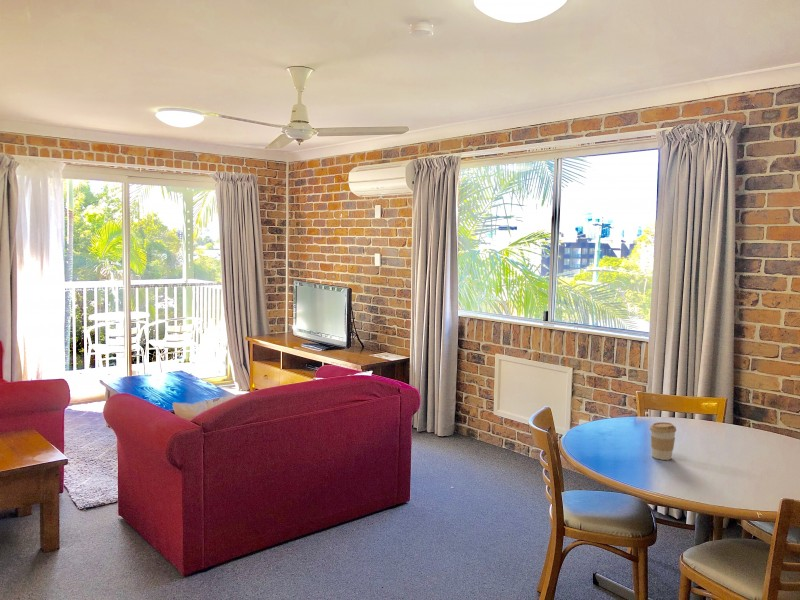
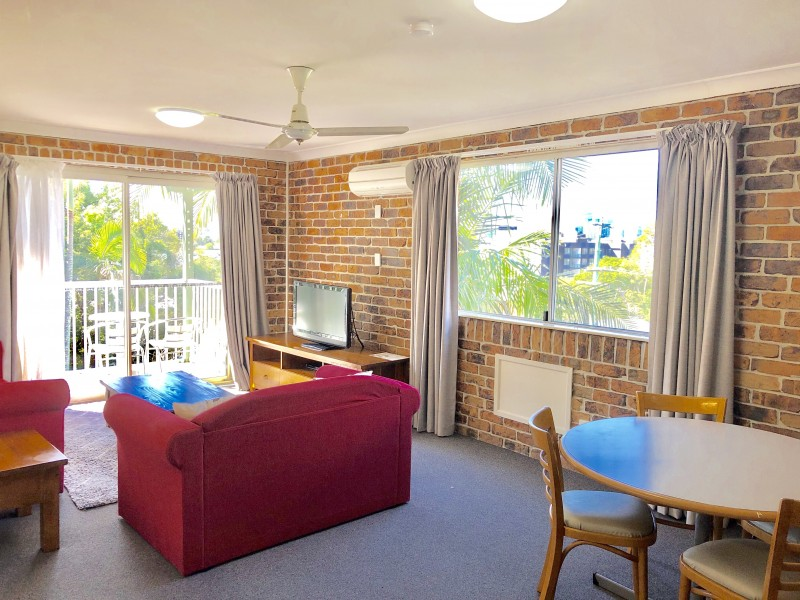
- coffee cup [649,421,677,461]
